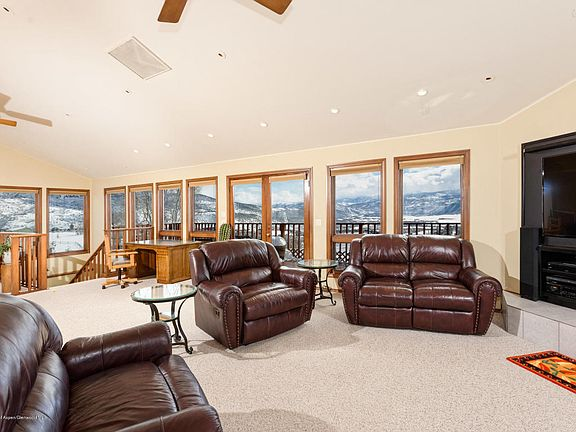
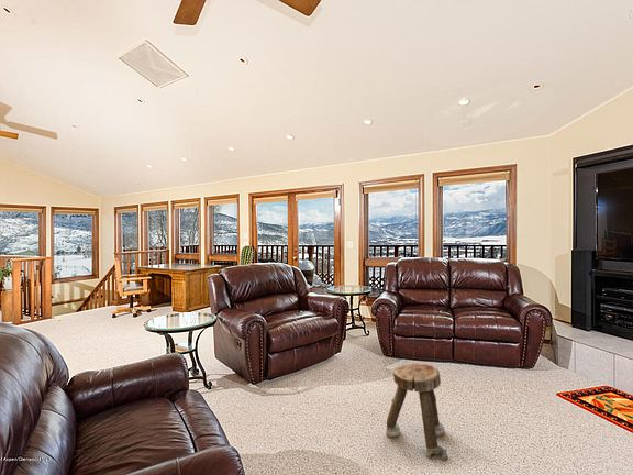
+ stool [386,363,449,462]
